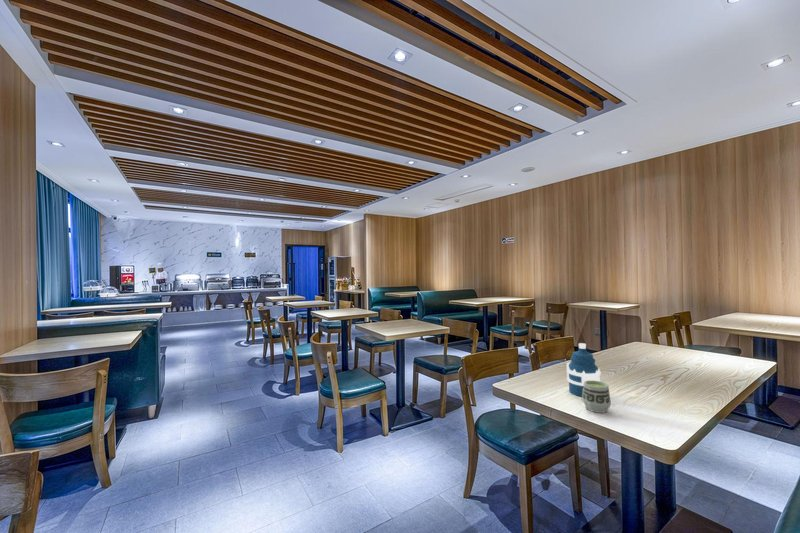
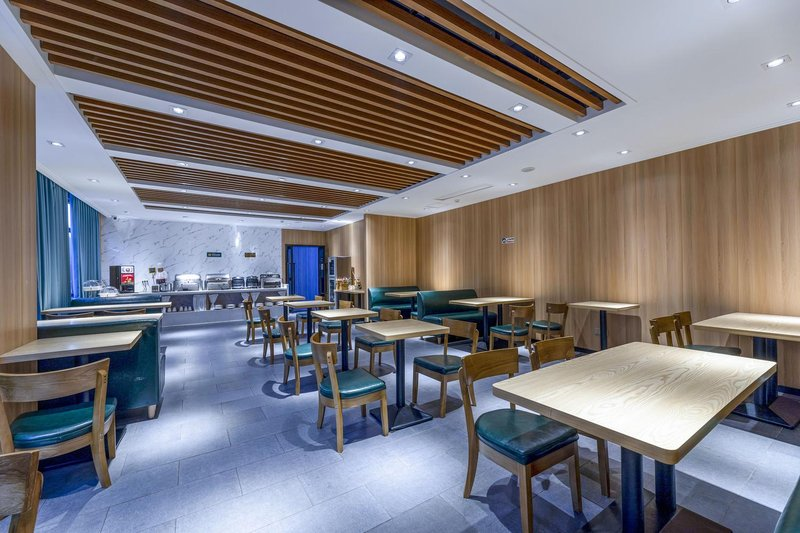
- water bottle [566,342,601,398]
- cup [581,380,612,414]
